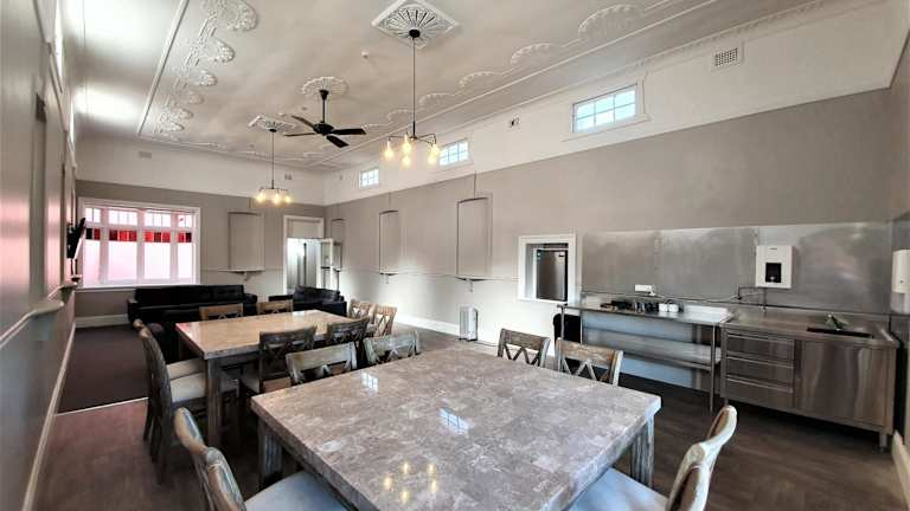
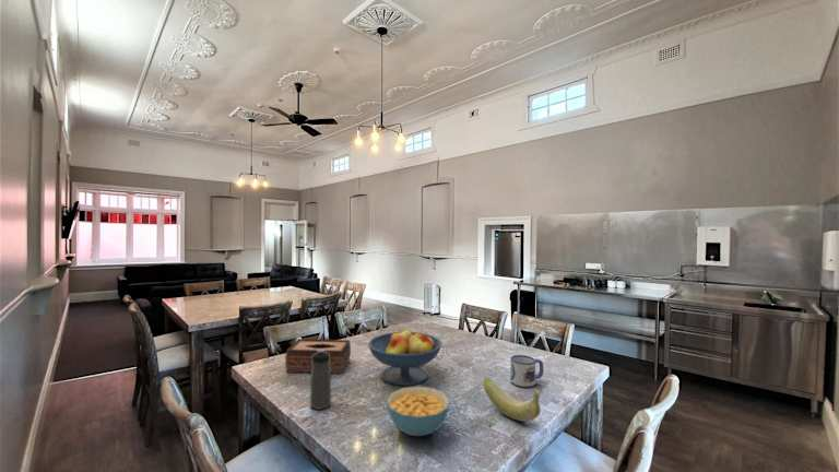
+ water bottle [309,350,332,411]
+ mug [509,354,544,389]
+ tissue box [284,338,352,375]
+ banana [483,376,542,423]
+ cereal bowl [386,386,451,437]
+ fruit bowl [367,329,442,387]
